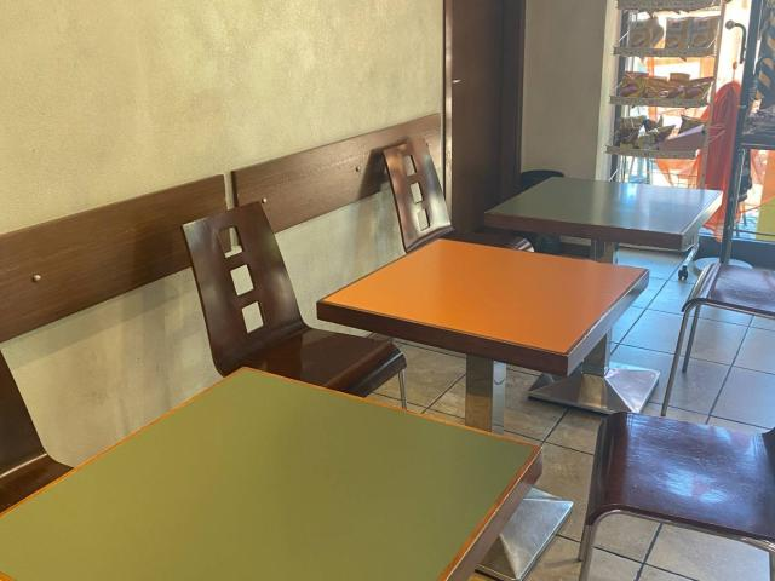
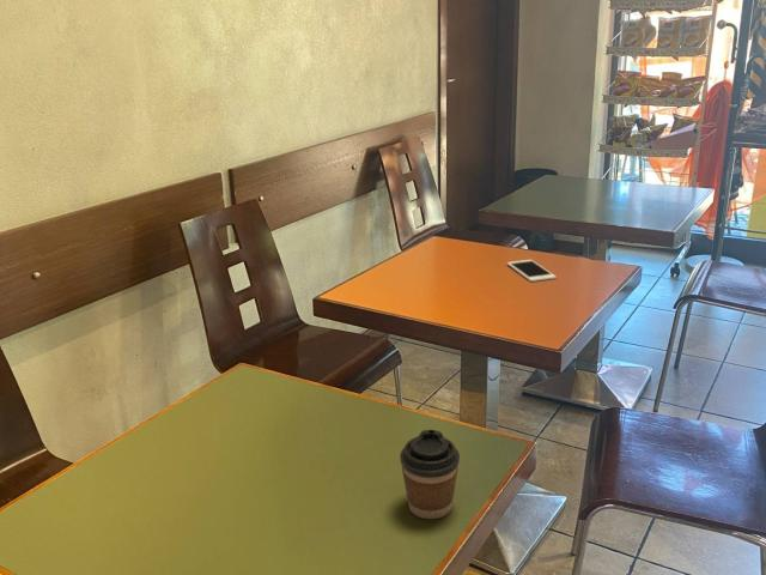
+ coffee cup [399,429,461,520]
+ cell phone [506,259,557,283]
